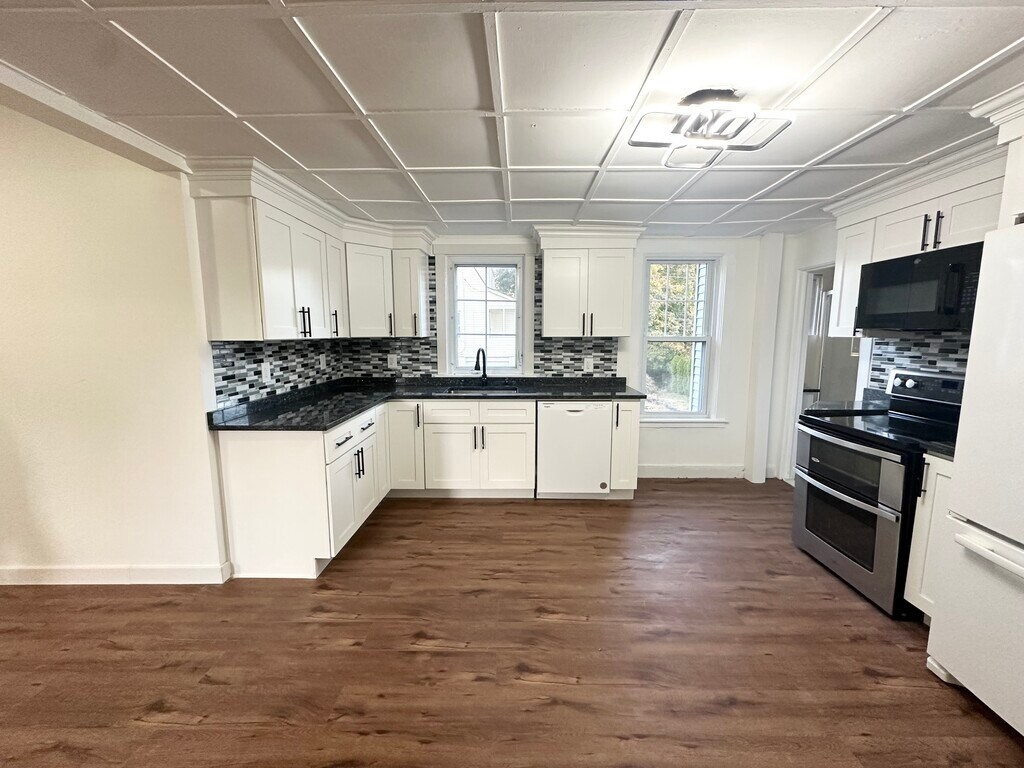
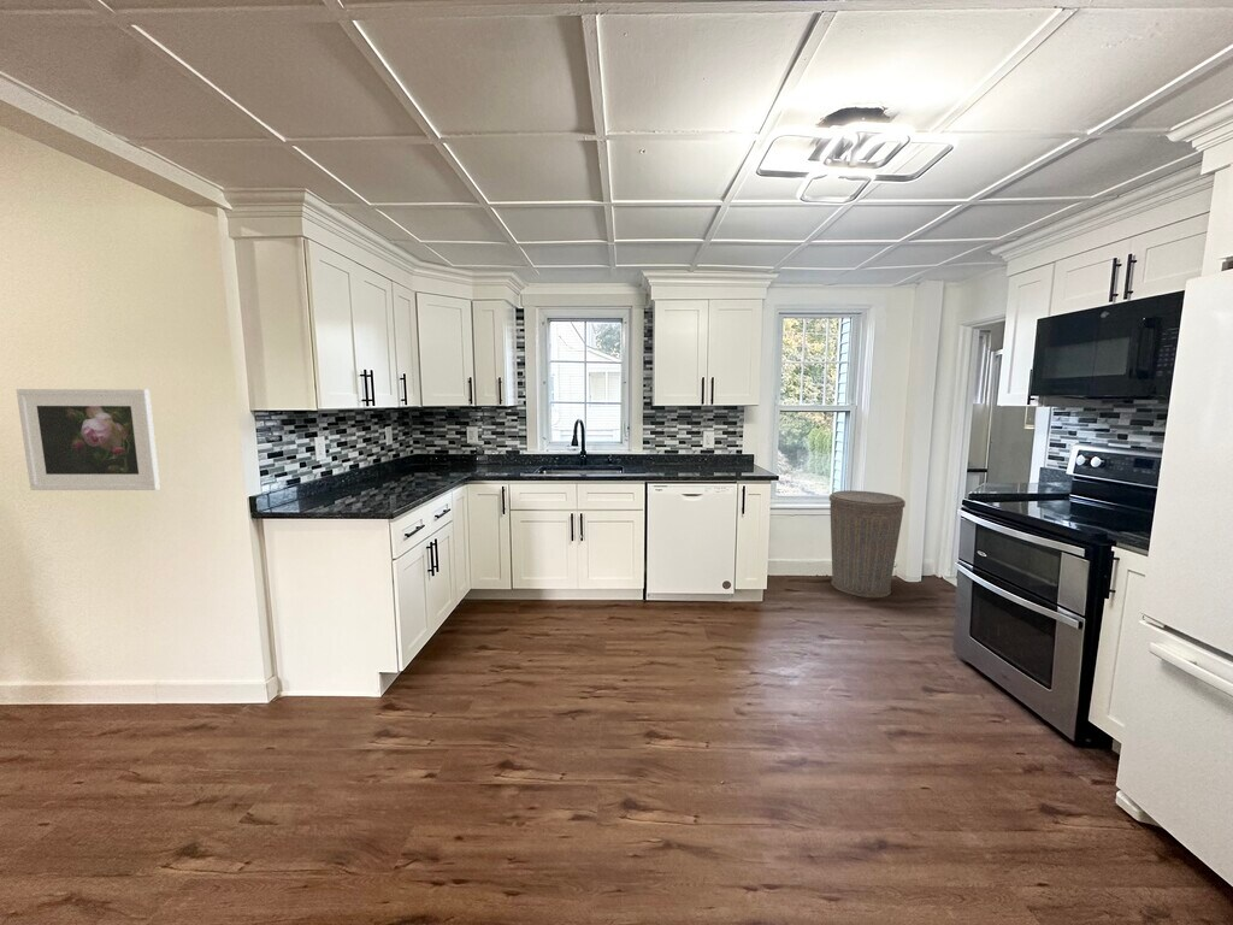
+ trash can [828,489,907,599]
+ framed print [16,388,161,491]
